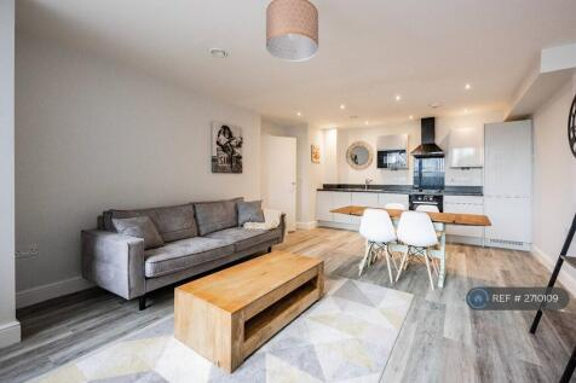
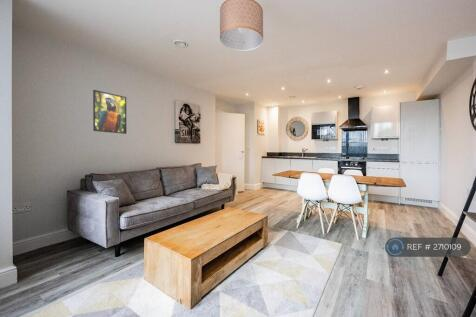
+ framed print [92,89,127,135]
